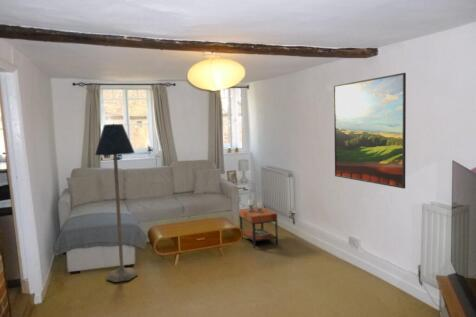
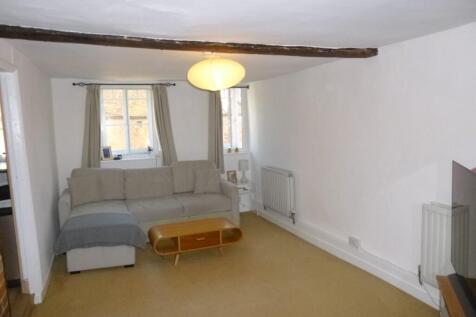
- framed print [333,72,407,190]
- side table [238,198,279,249]
- floor lamp [94,123,139,283]
